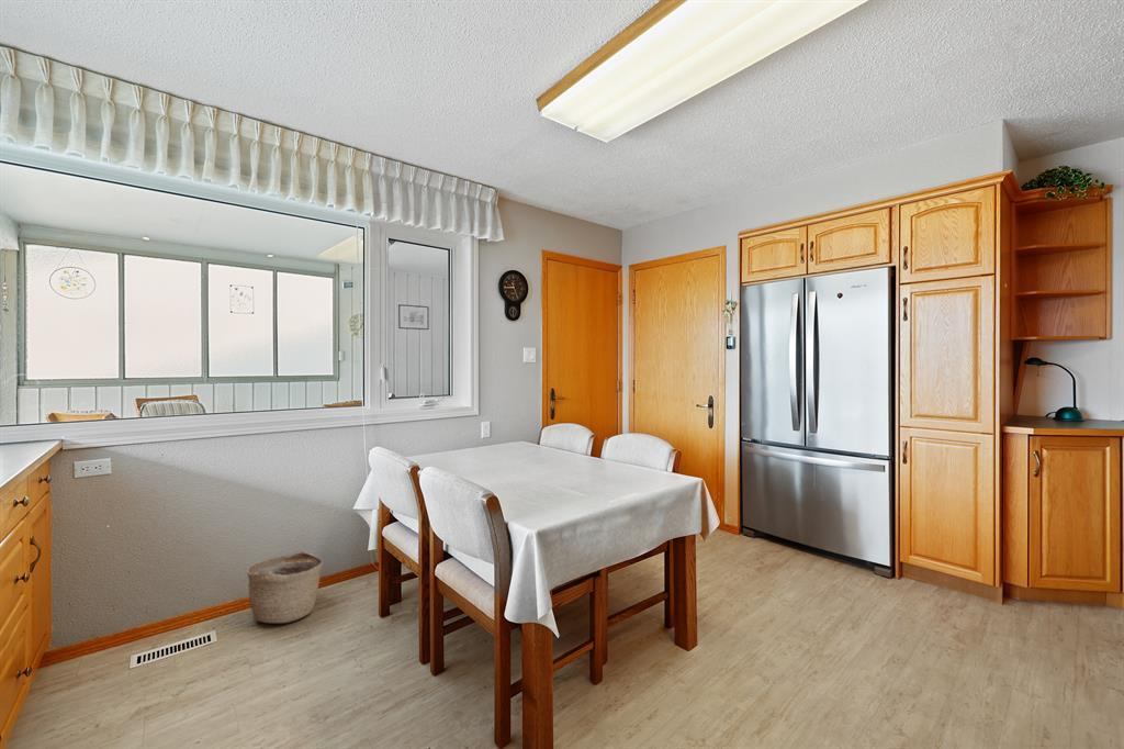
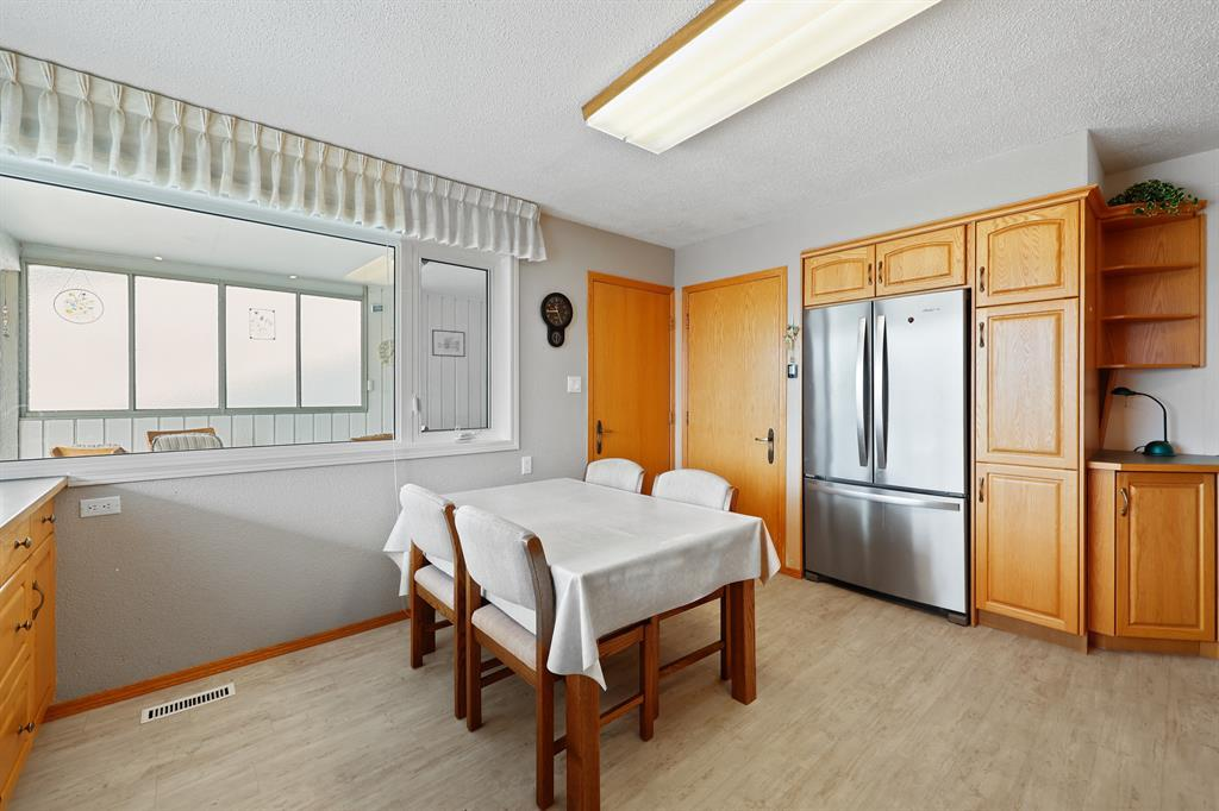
- basket [246,550,324,624]
